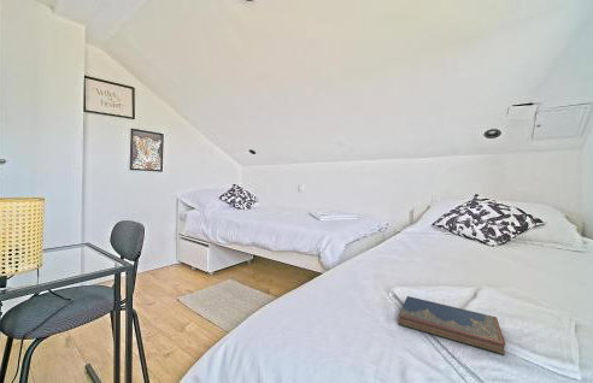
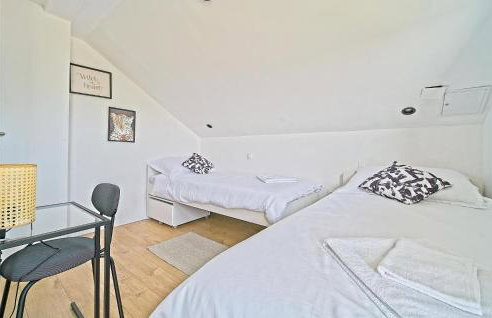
- hardcover book [397,295,507,357]
